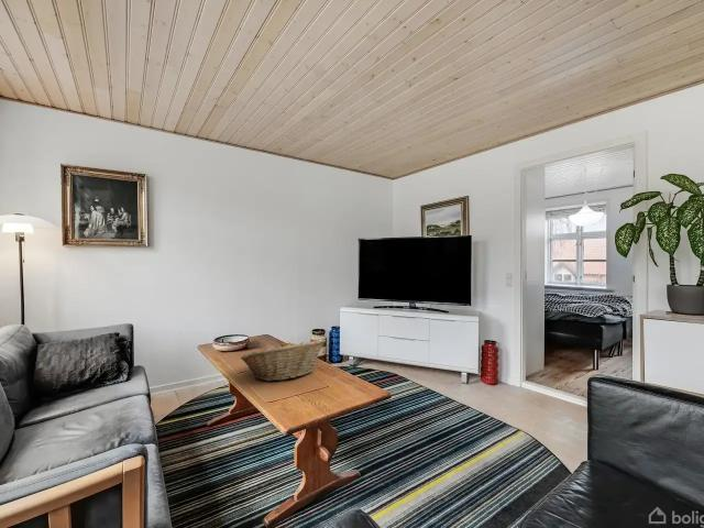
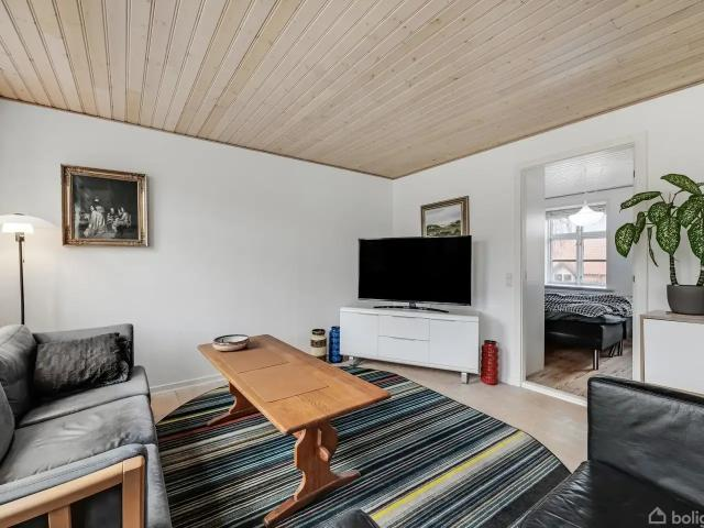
- fruit basket [240,338,327,382]
